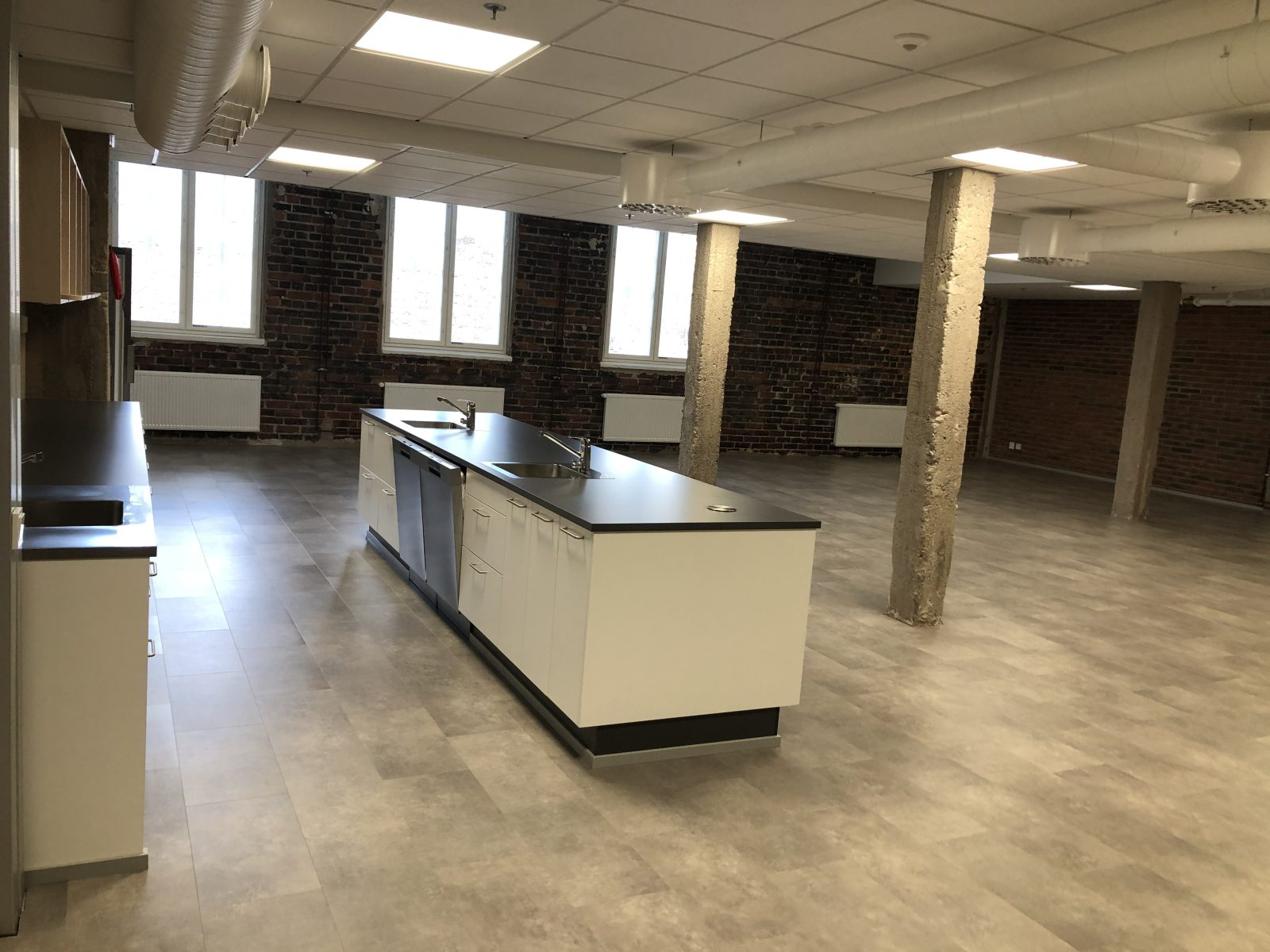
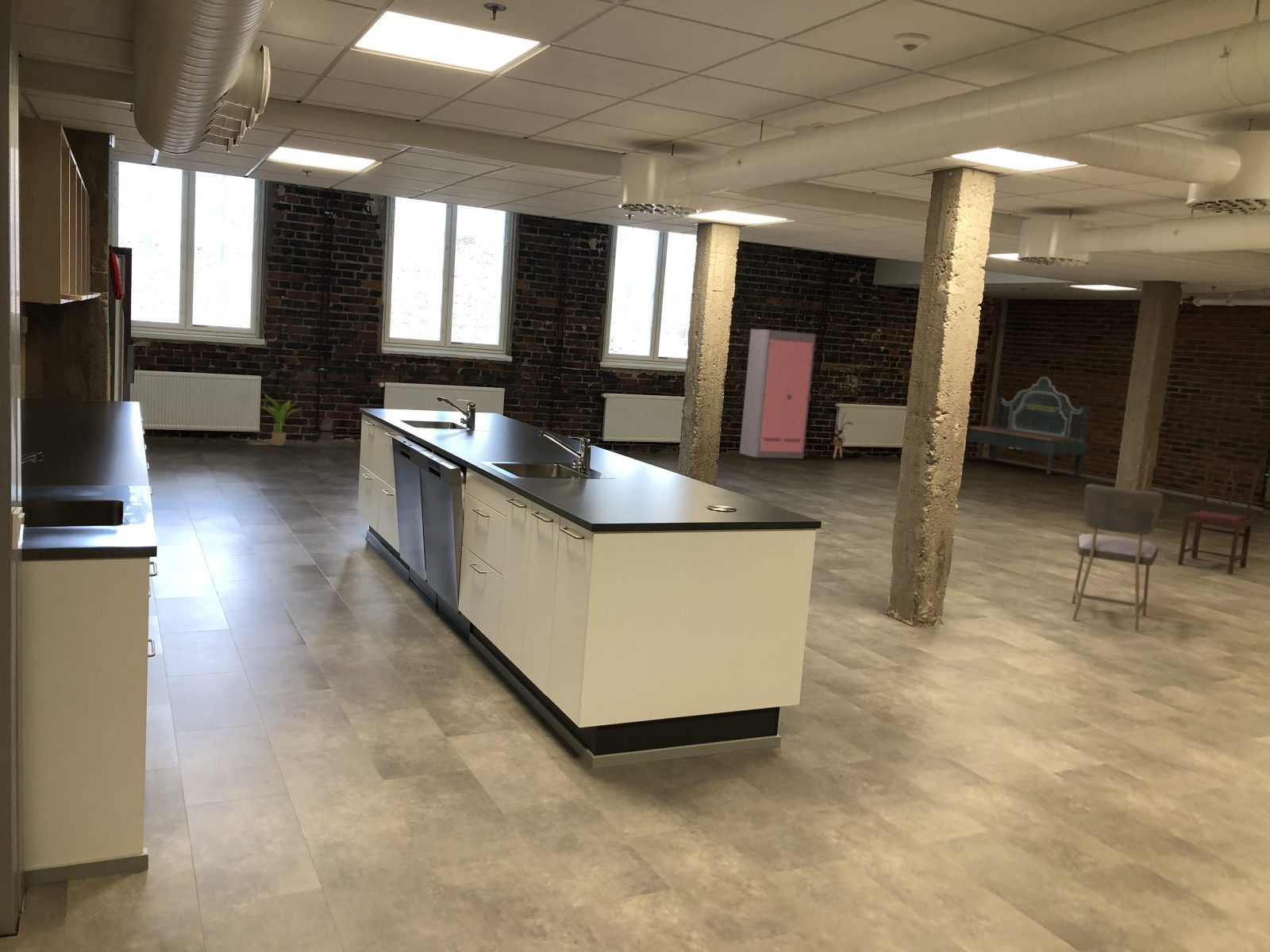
+ dining chair [1071,483,1164,631]
+ bench [964,376,1091,476]
+ potted plant [259,393,303,447]
+ dining chair [1177,460,1261,575]
+ storage cabinet [739,328,817,459]
+ house plant [826,411,854,460]
